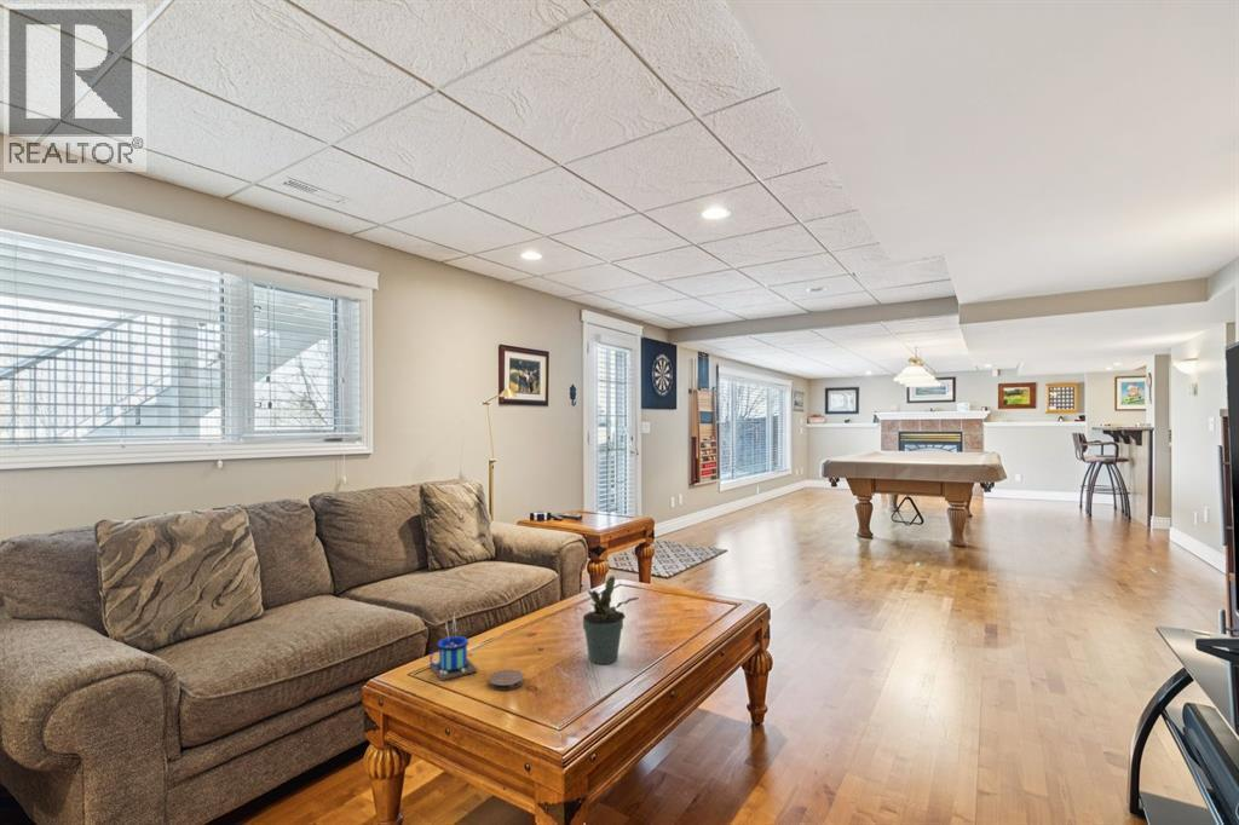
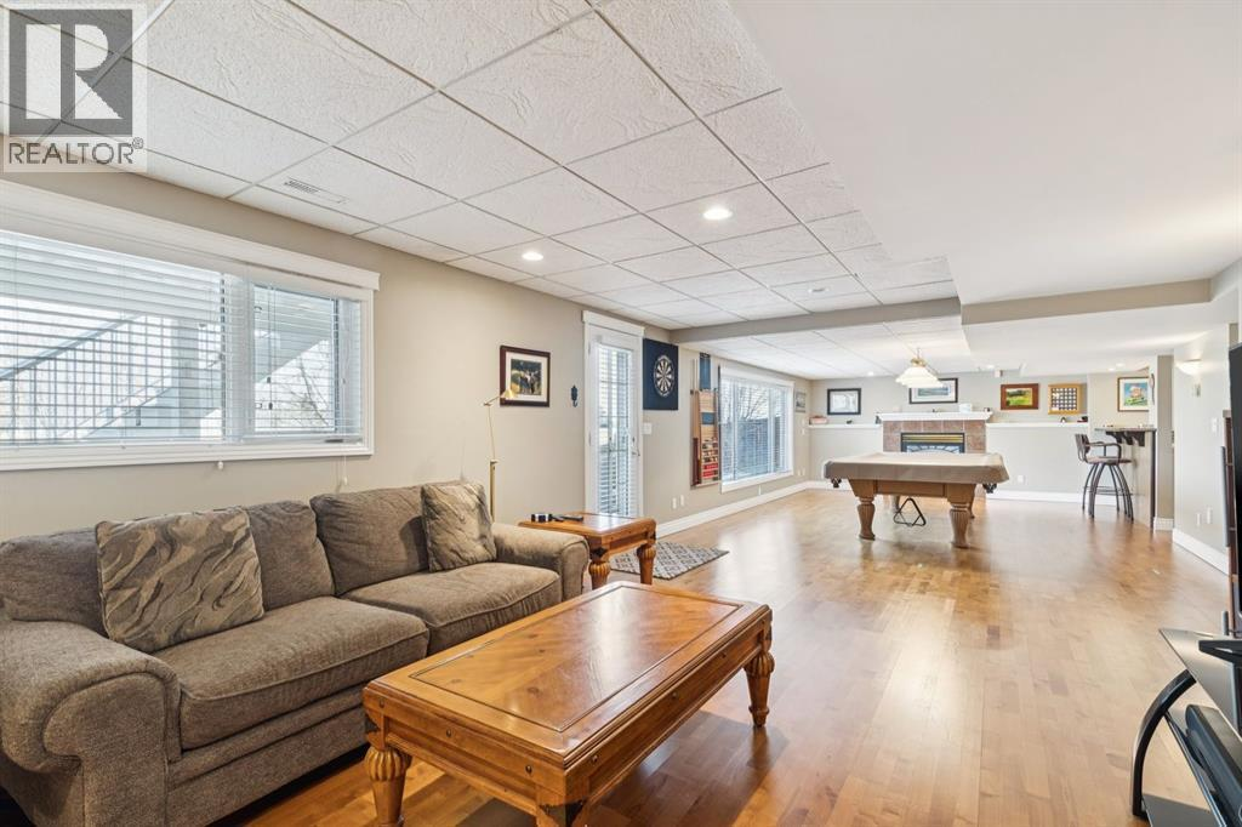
- potted plant [582,575,640,665]
- coaster [488,668,525,691]
- mug [428,610,478,682]
